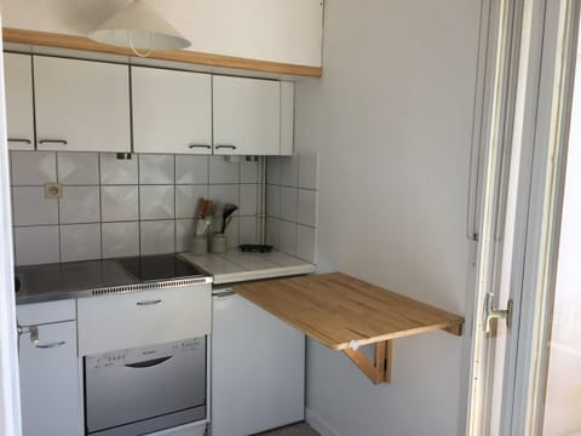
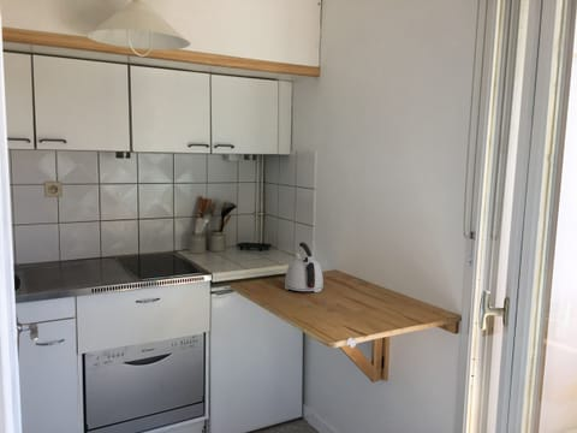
+ kettle [284,242,325,293]
